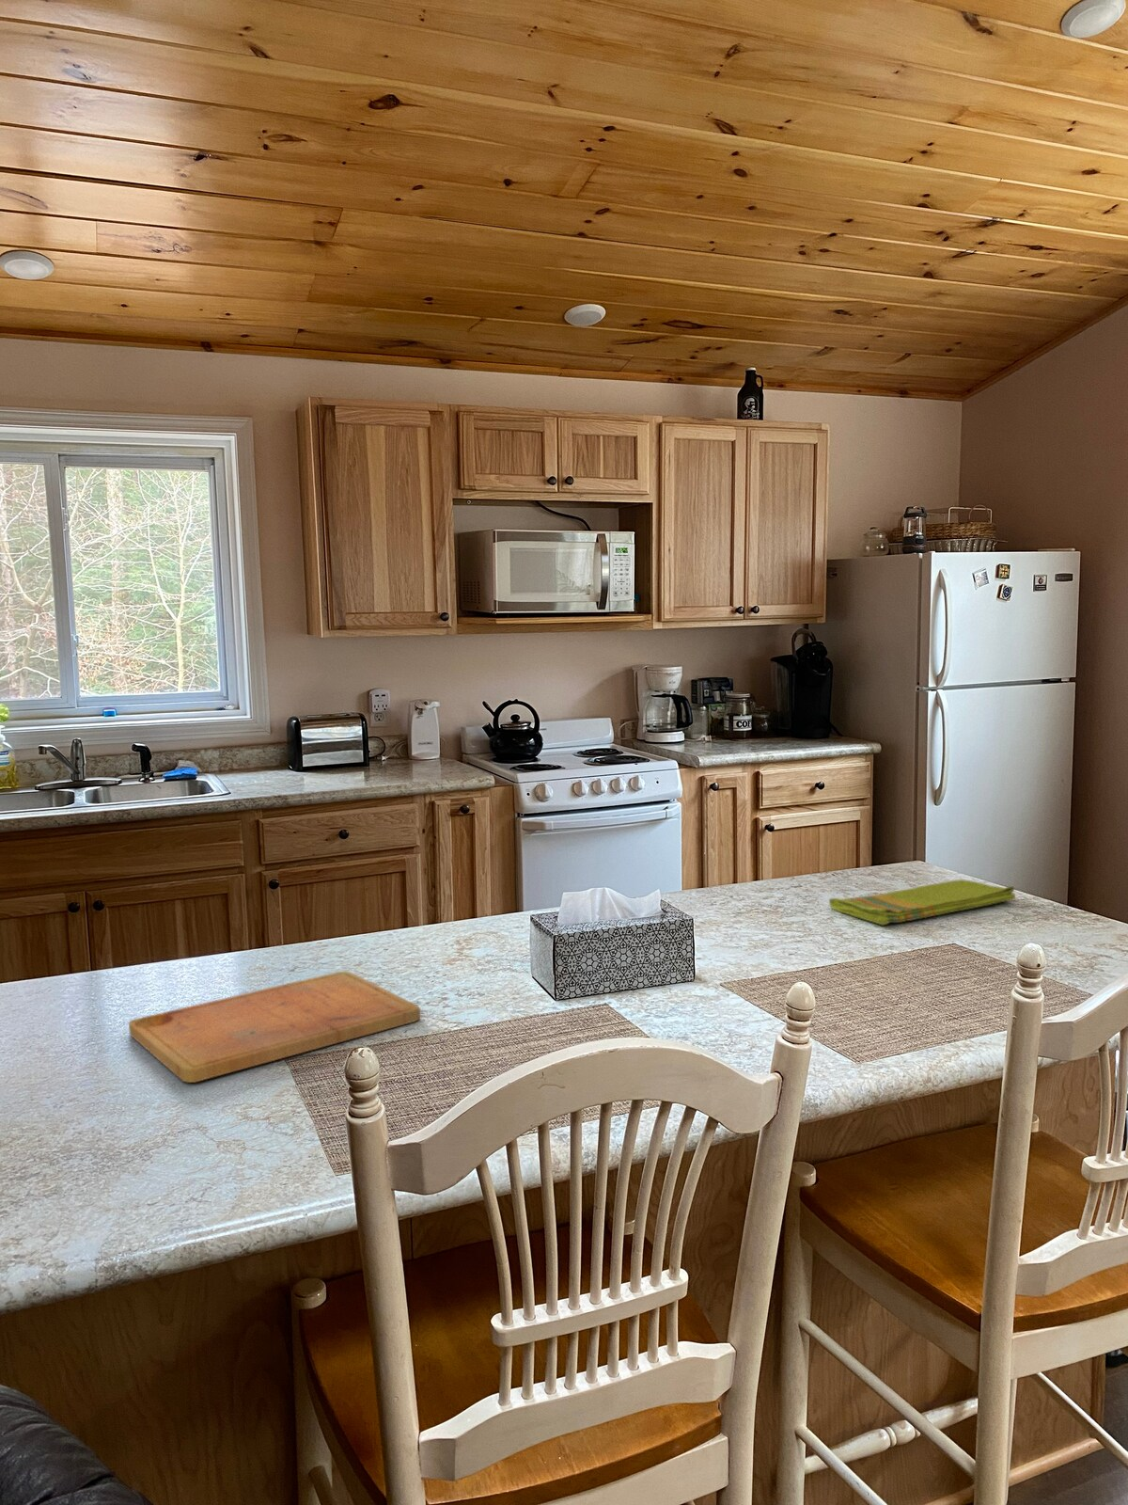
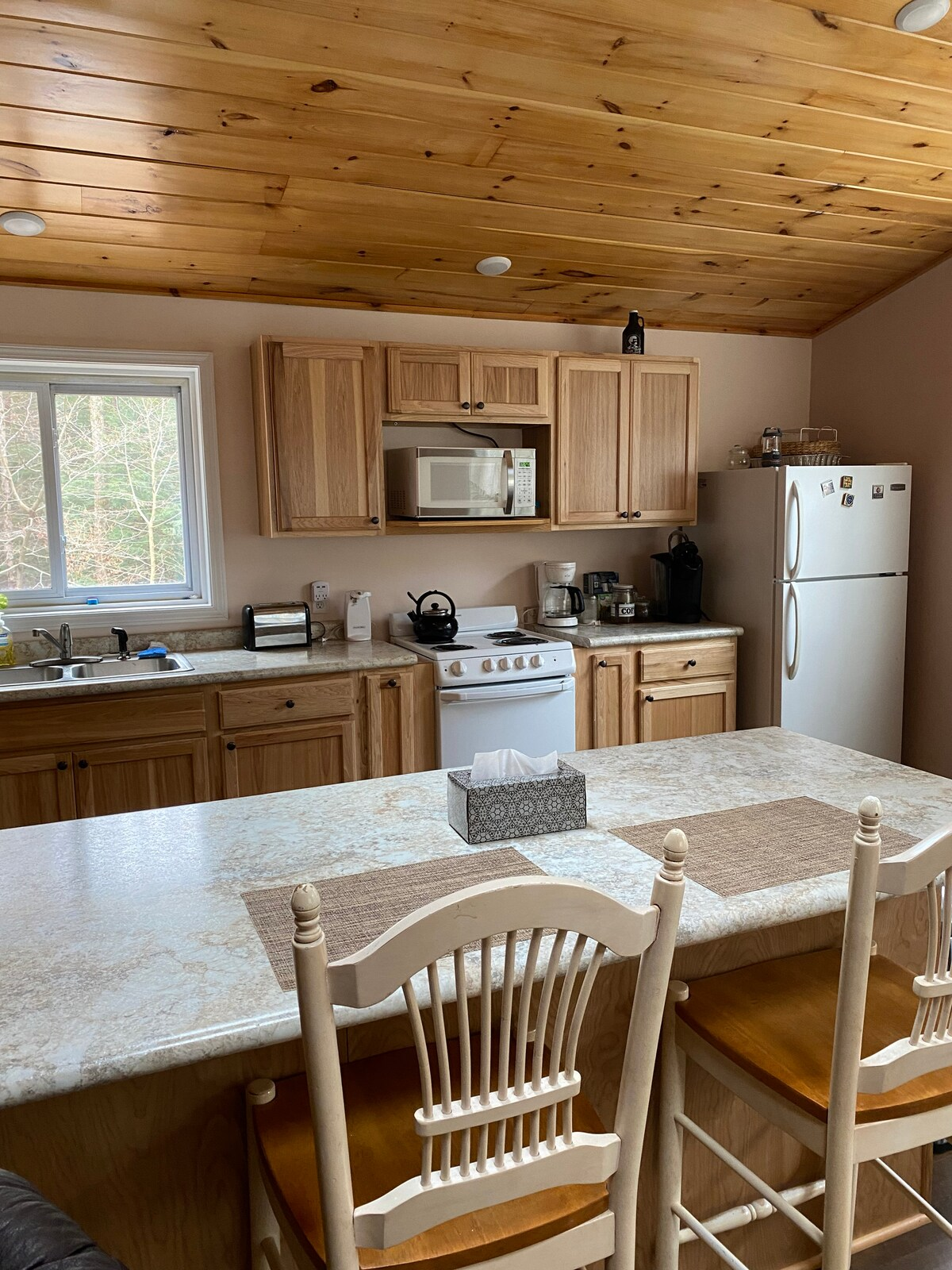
- cutting board [128,969,421,1083]
- dish towel [828,878,1017,926]
